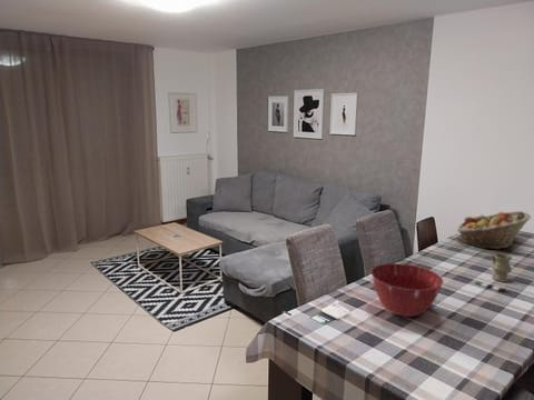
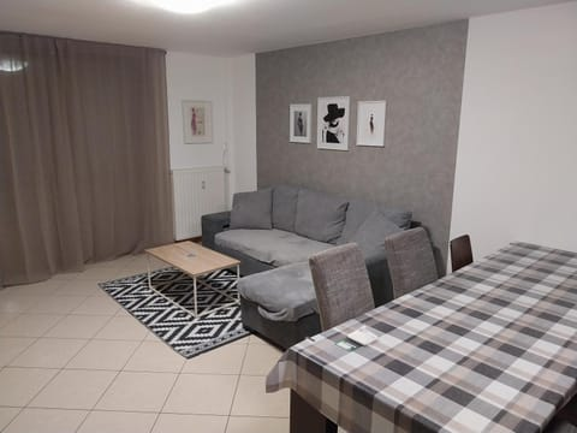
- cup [474,252,513,293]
- fruit basket [456,210,532,250]
- mixing bowl [369,262,444,318]
